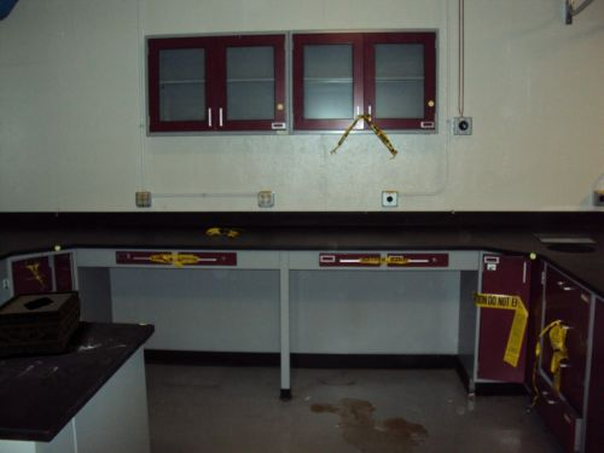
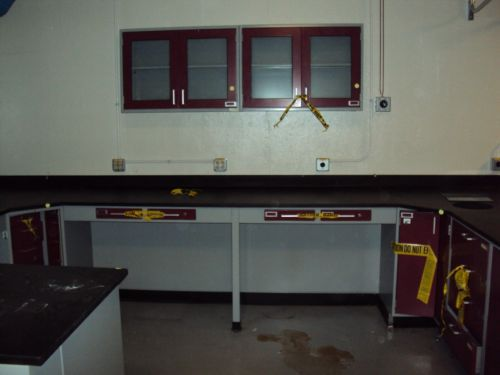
- tissue box [0,289,82,358]
